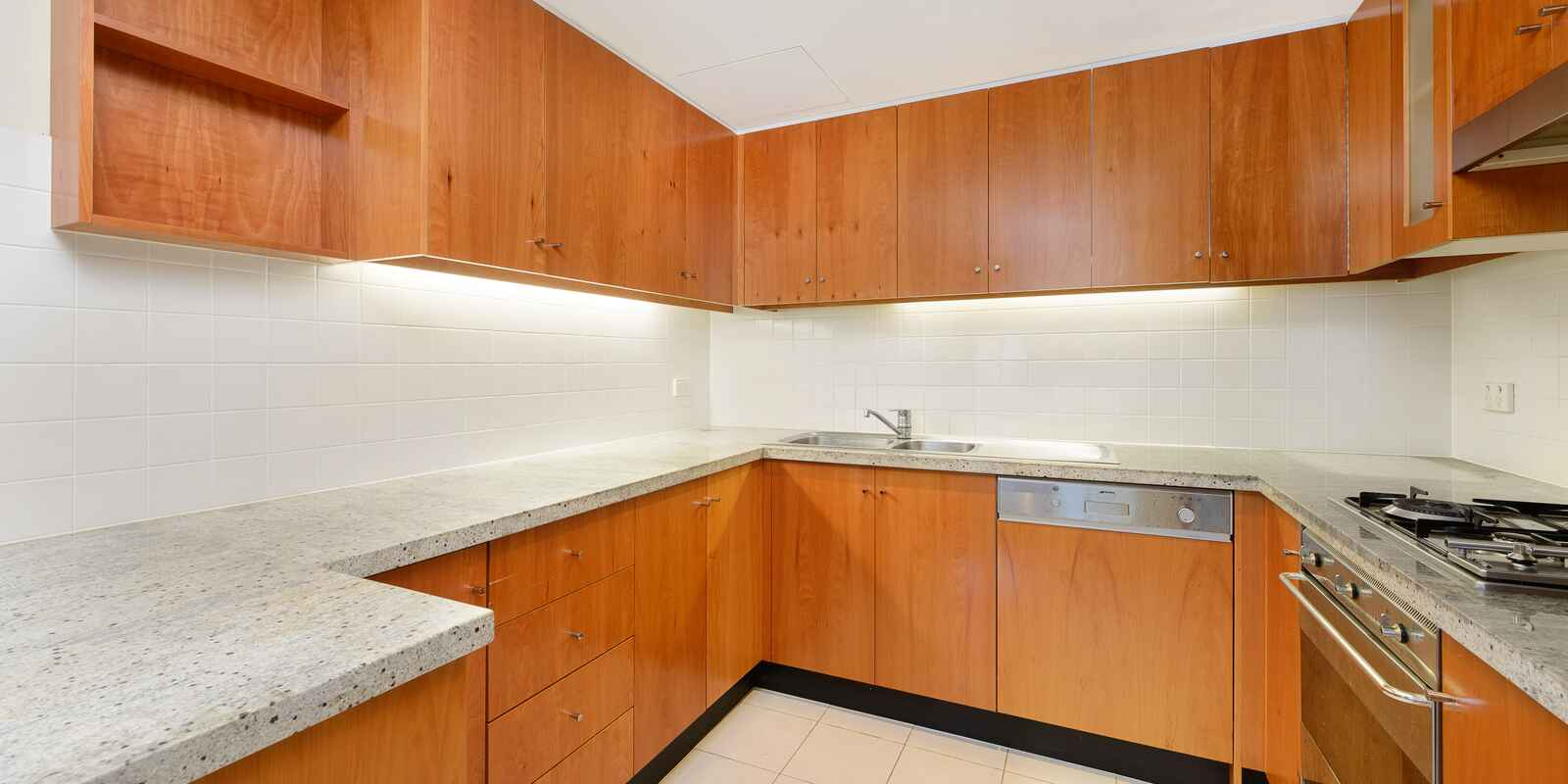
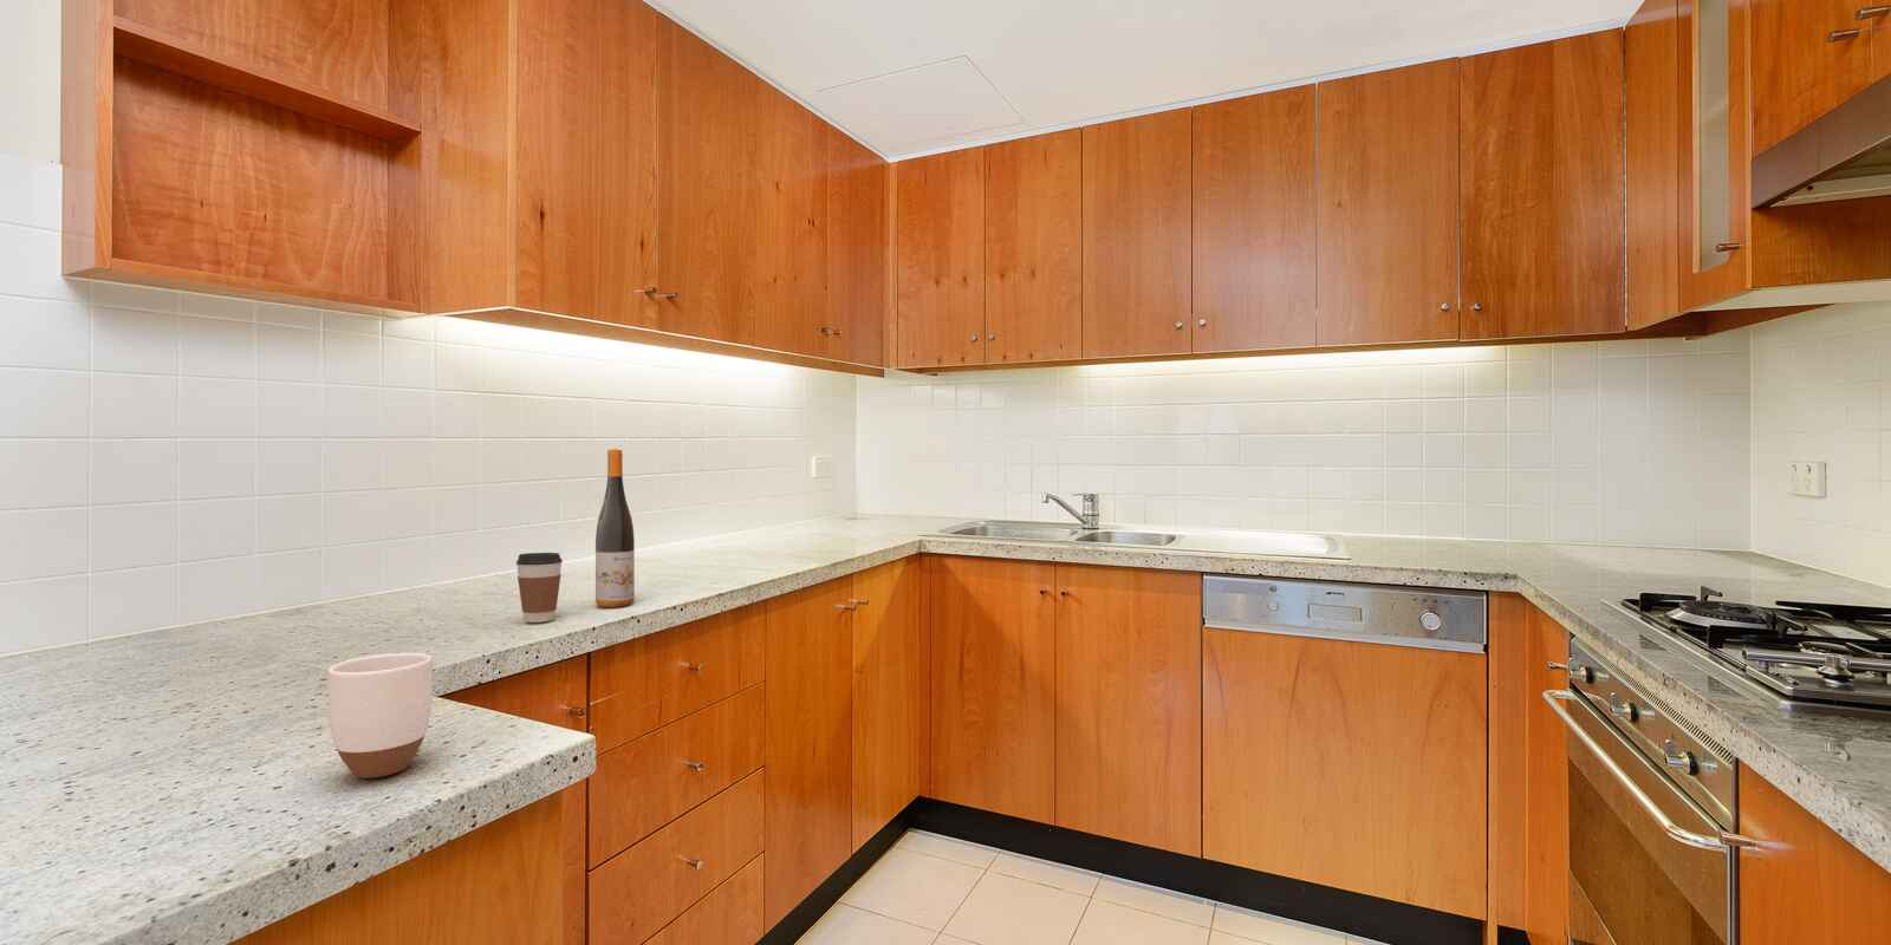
+ wine bottle [595,447,636,609]
+ mug [326,652,434,780]
+ coffee cup [515,552,562,623]
